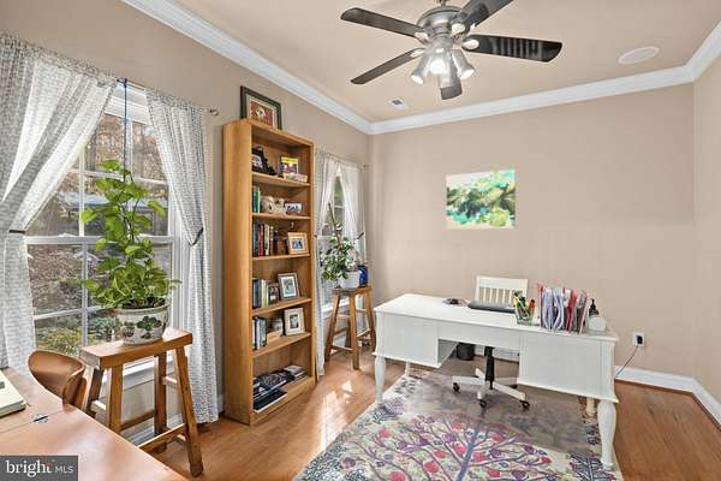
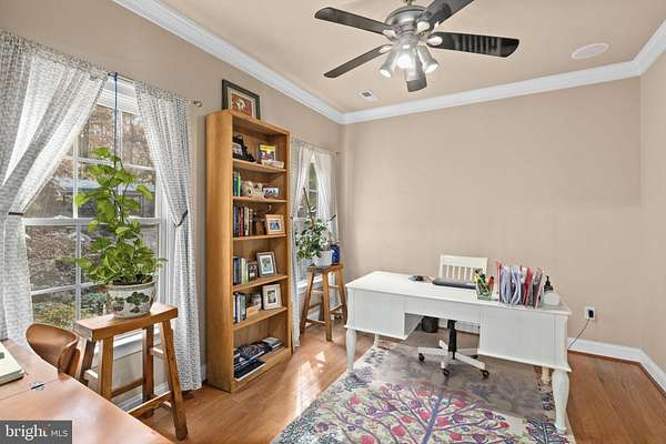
- wall art [446,168,517,231]
